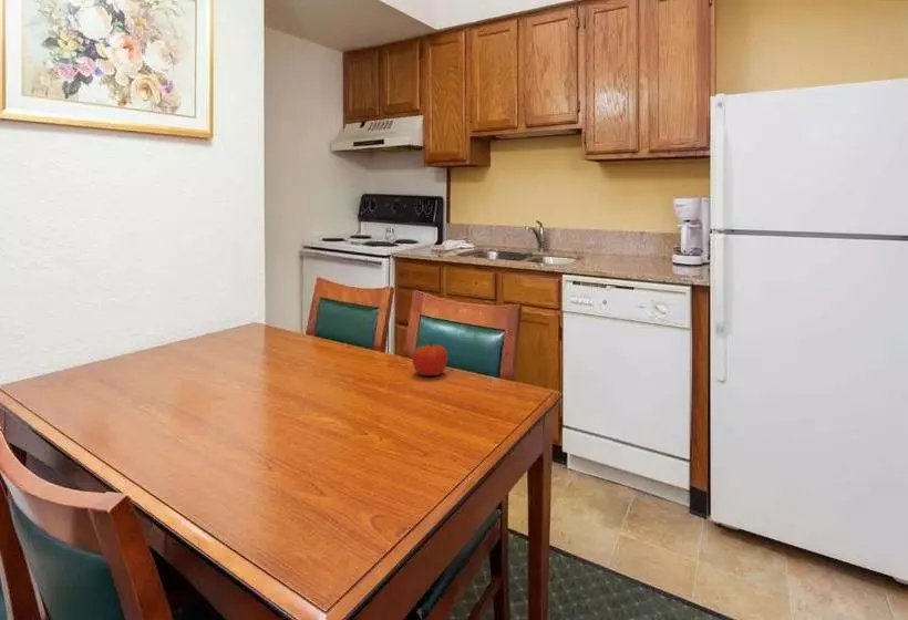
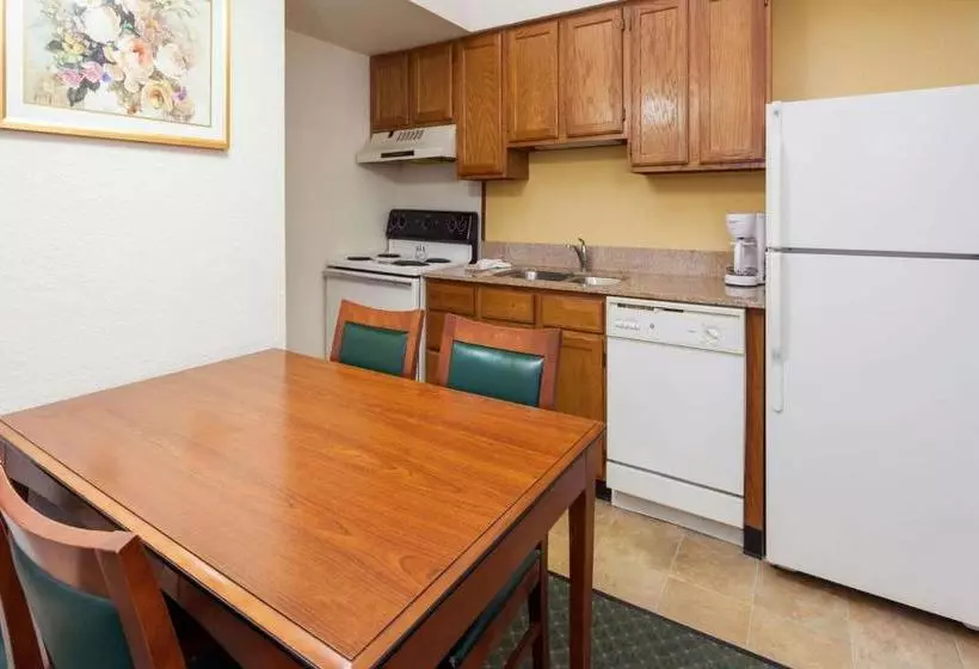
- fruit [411,338,448,376]
